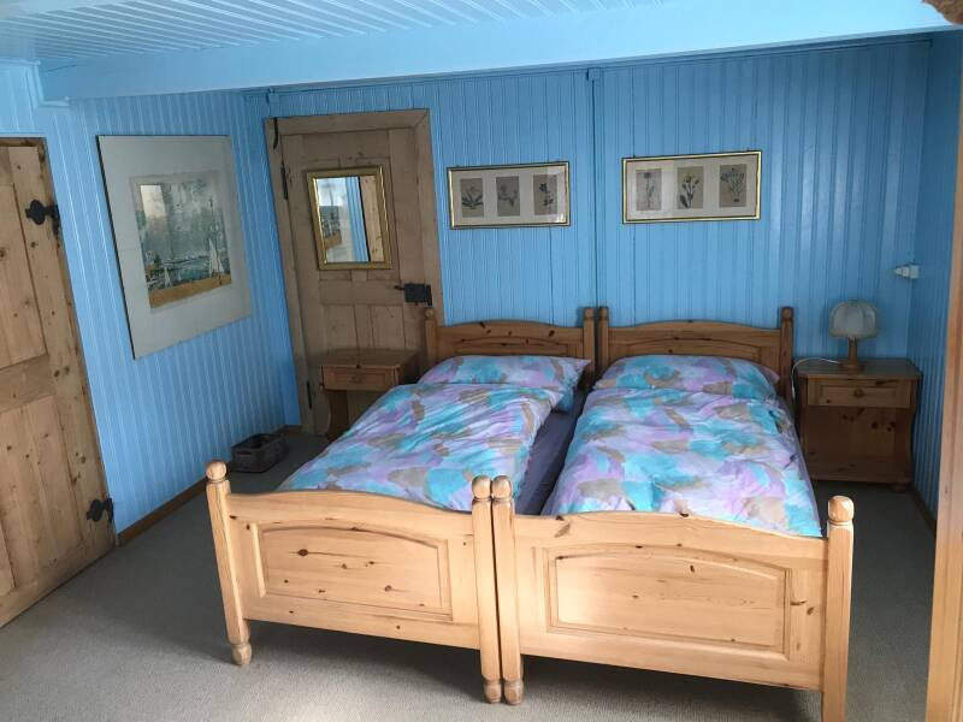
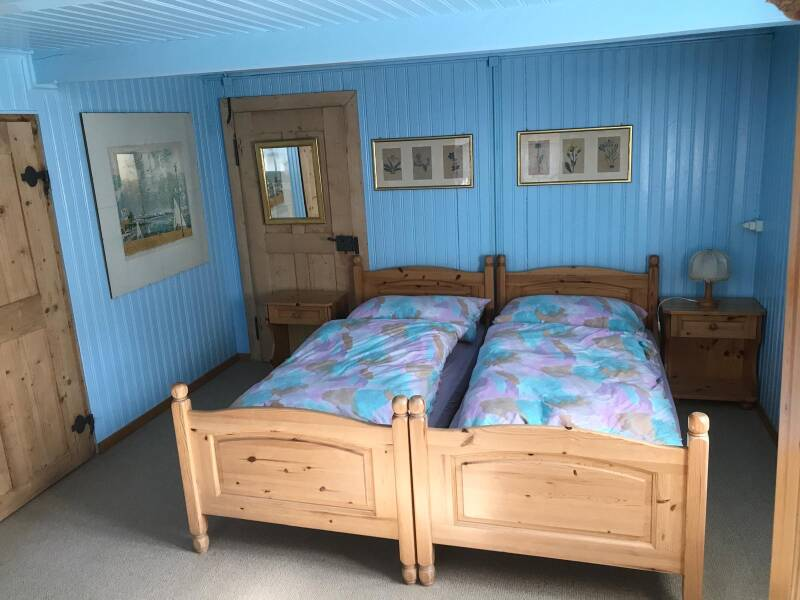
- storage bin [230,432,288,473]
